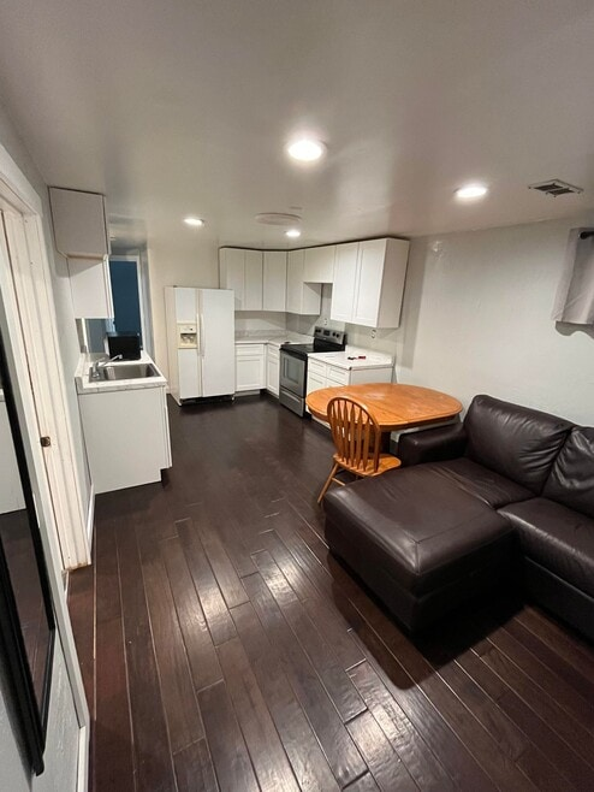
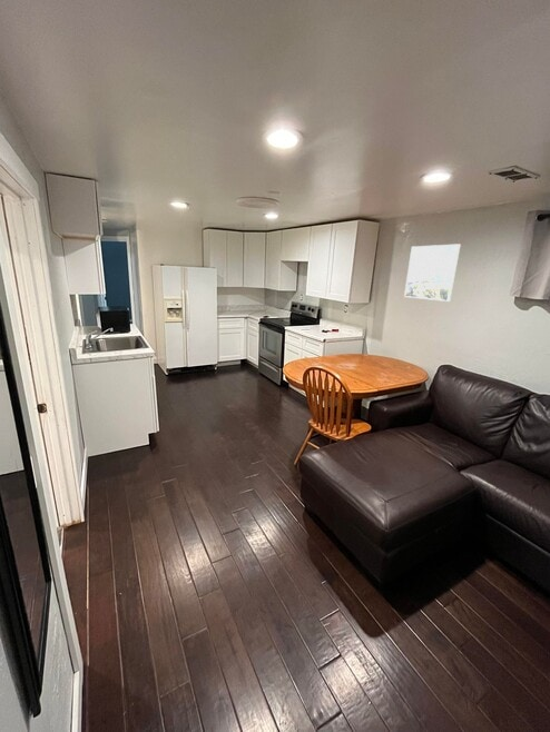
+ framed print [403,243,461,303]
